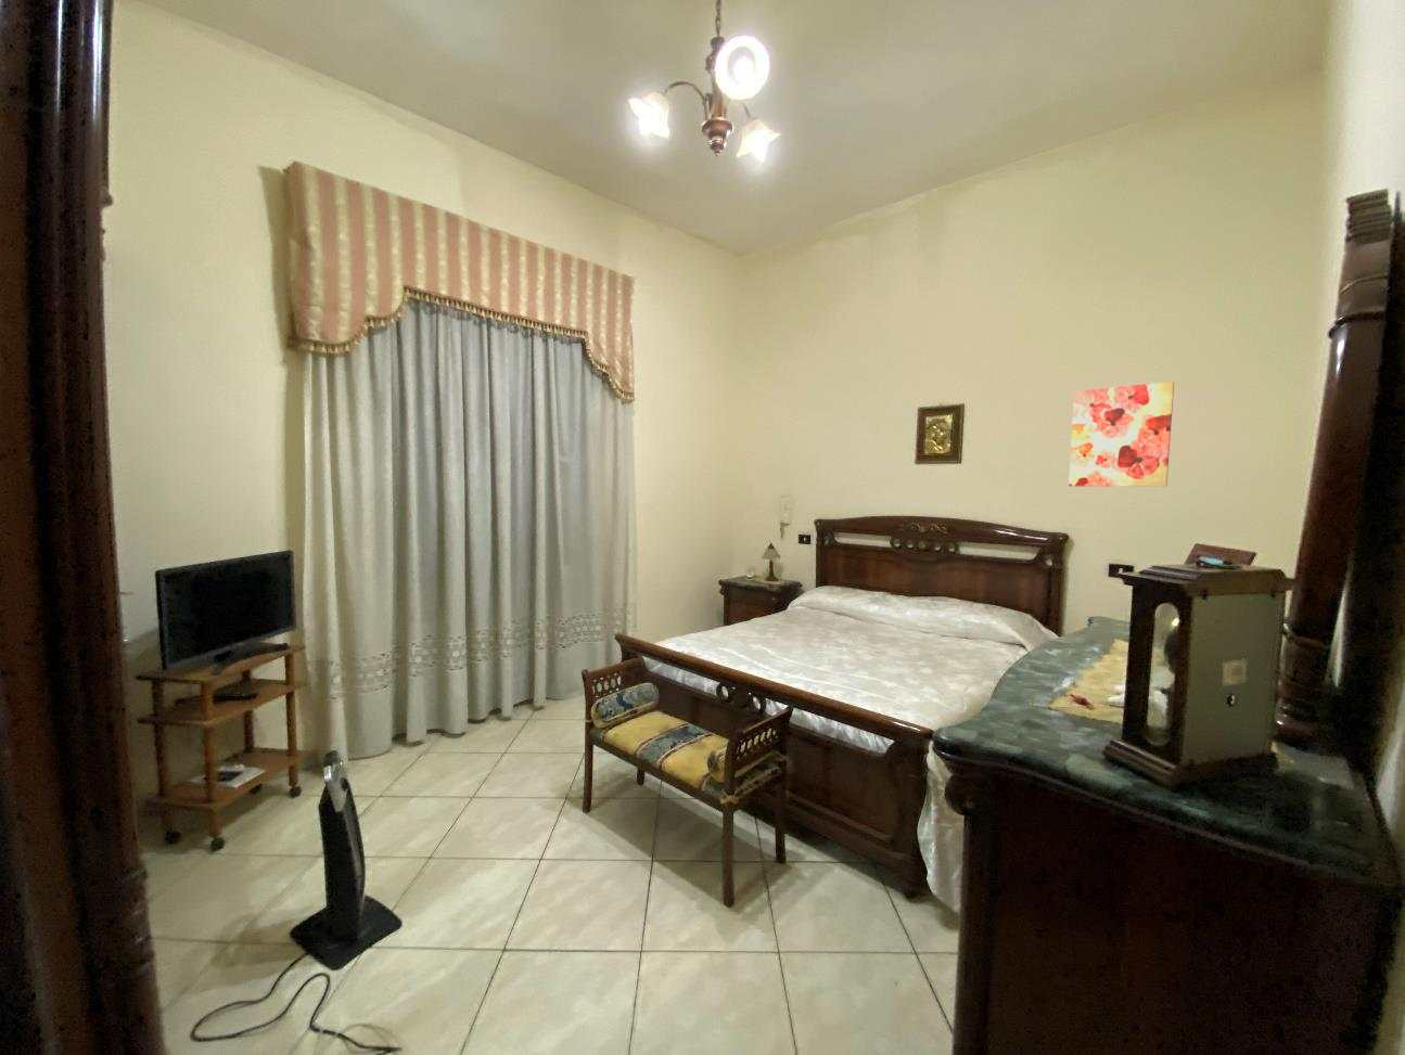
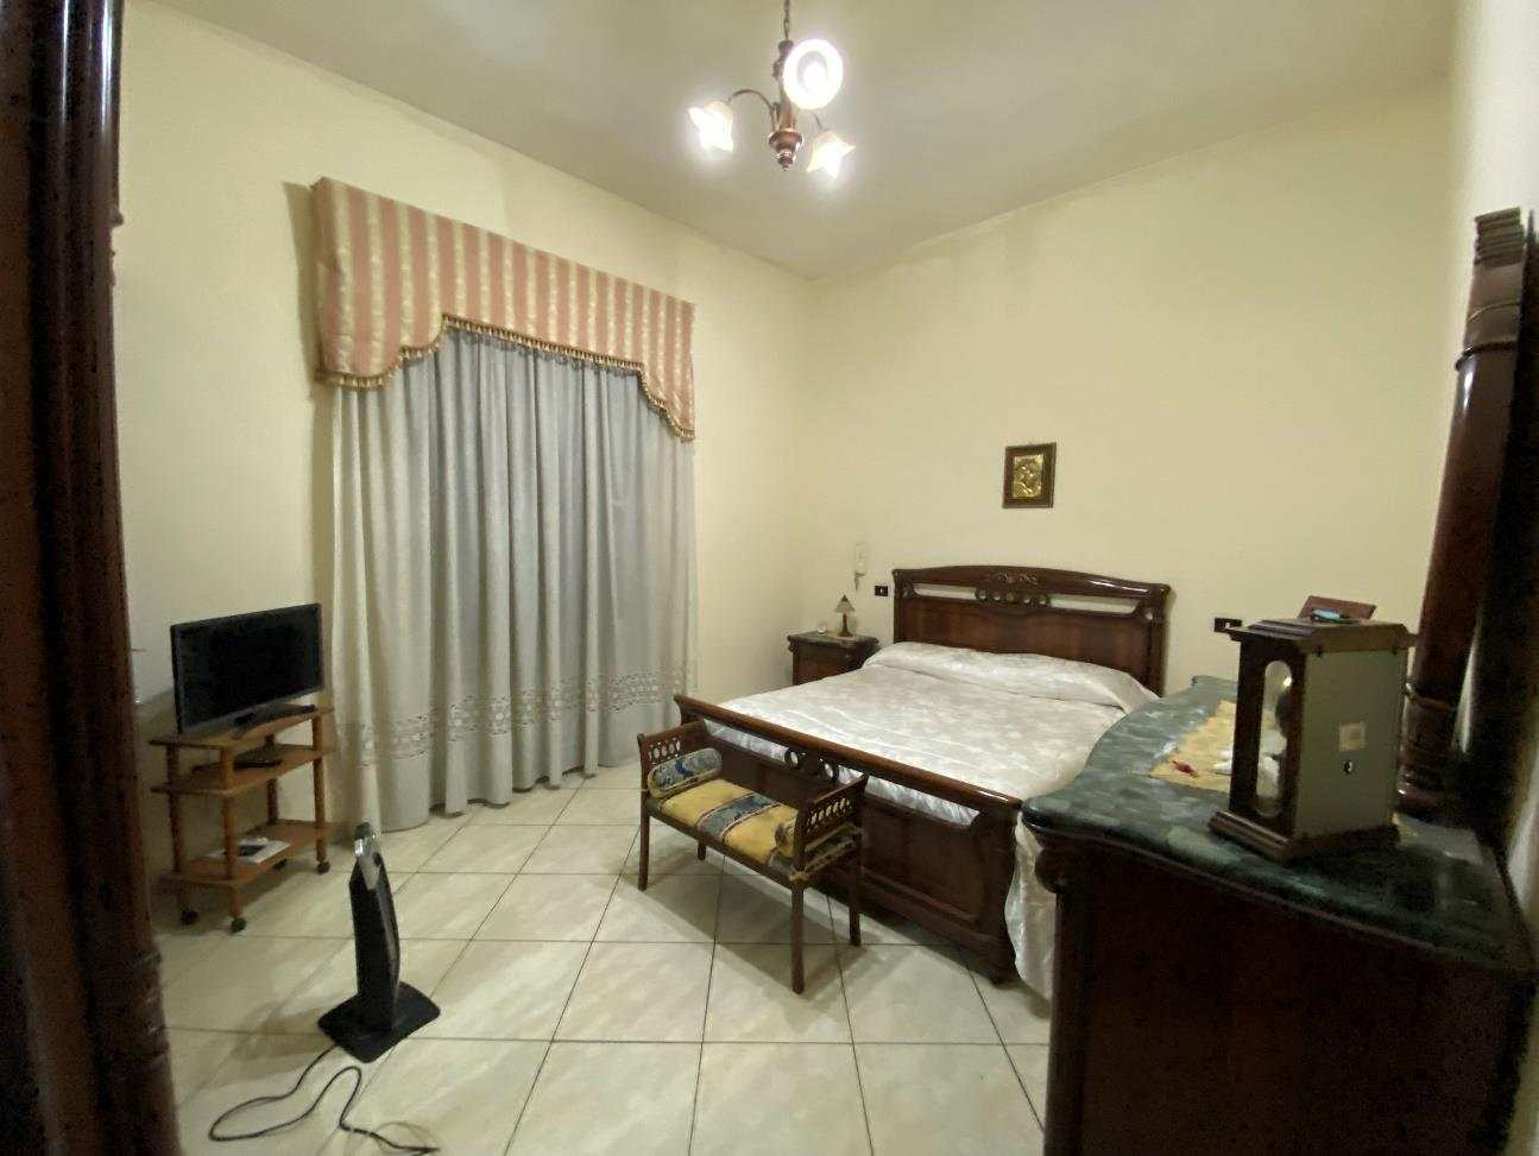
- wall art [1068,380,1175,488]
